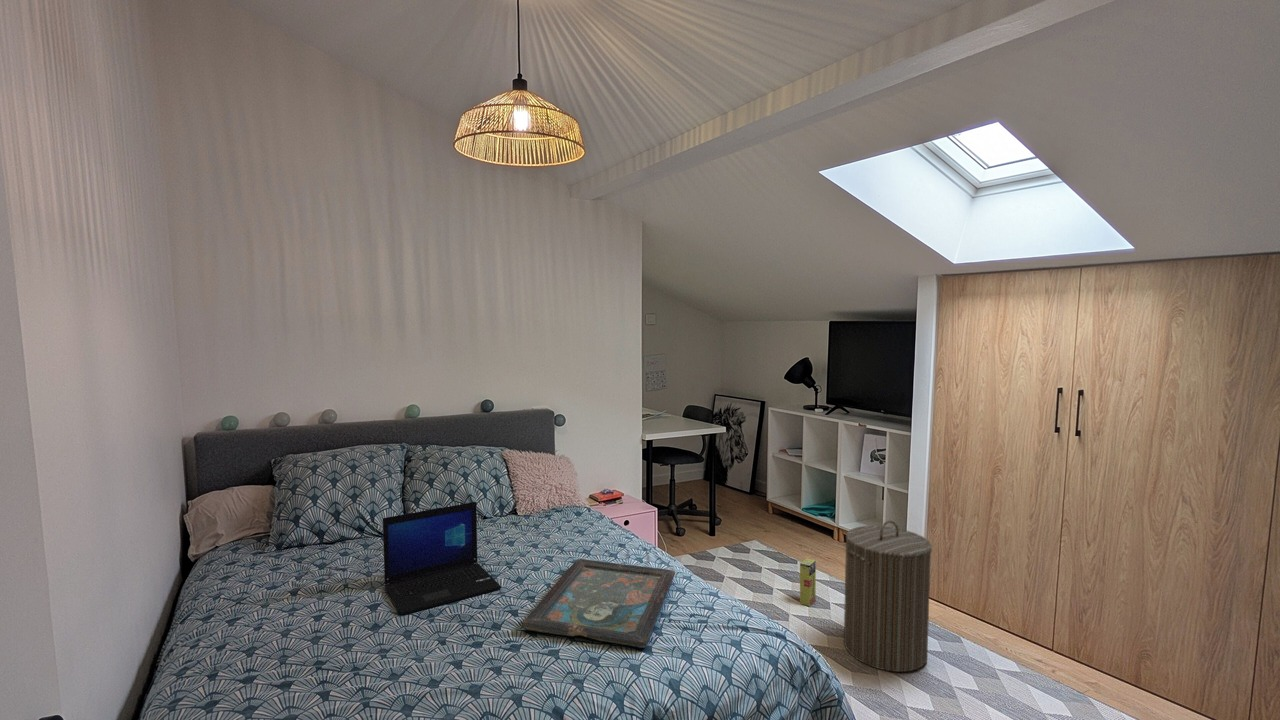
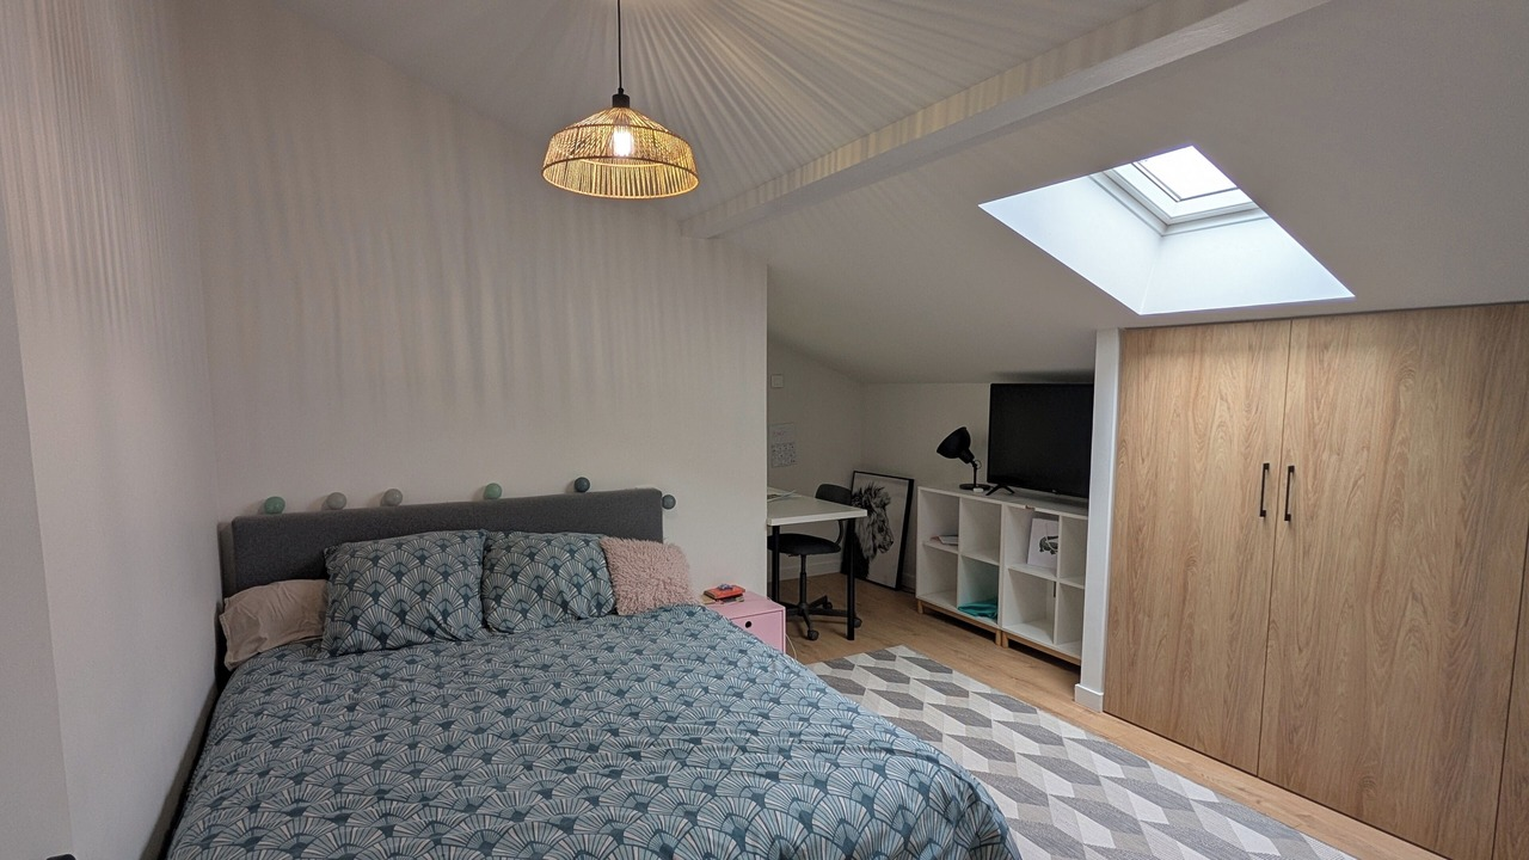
- laundry hamper [843,520,933,673]
- decorative tray [521,558,676,649]
- box [799,557,817,607]
- laptop [382,501,502,616]
